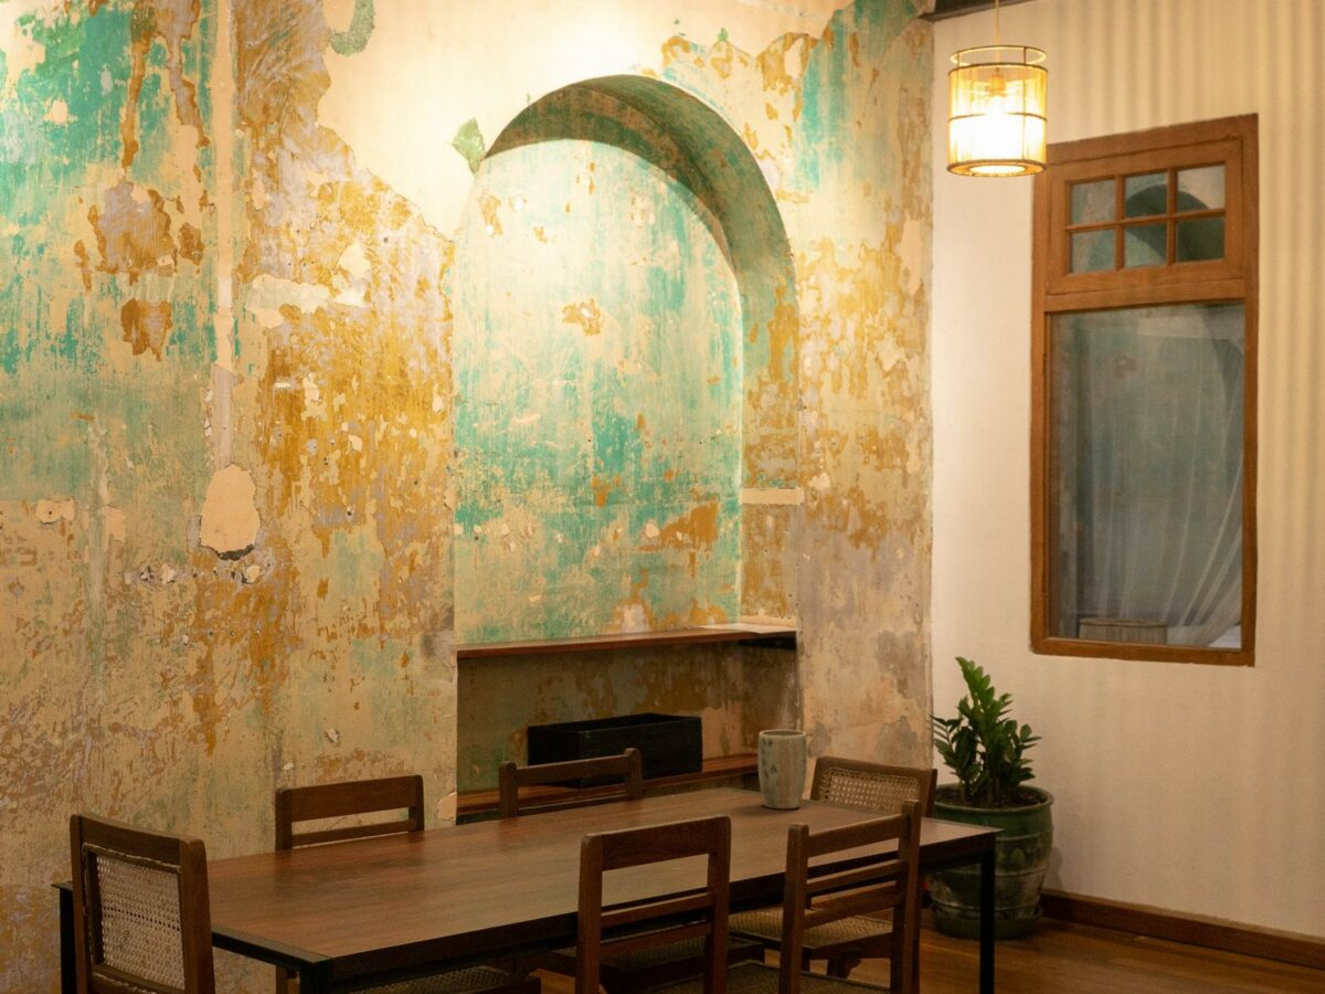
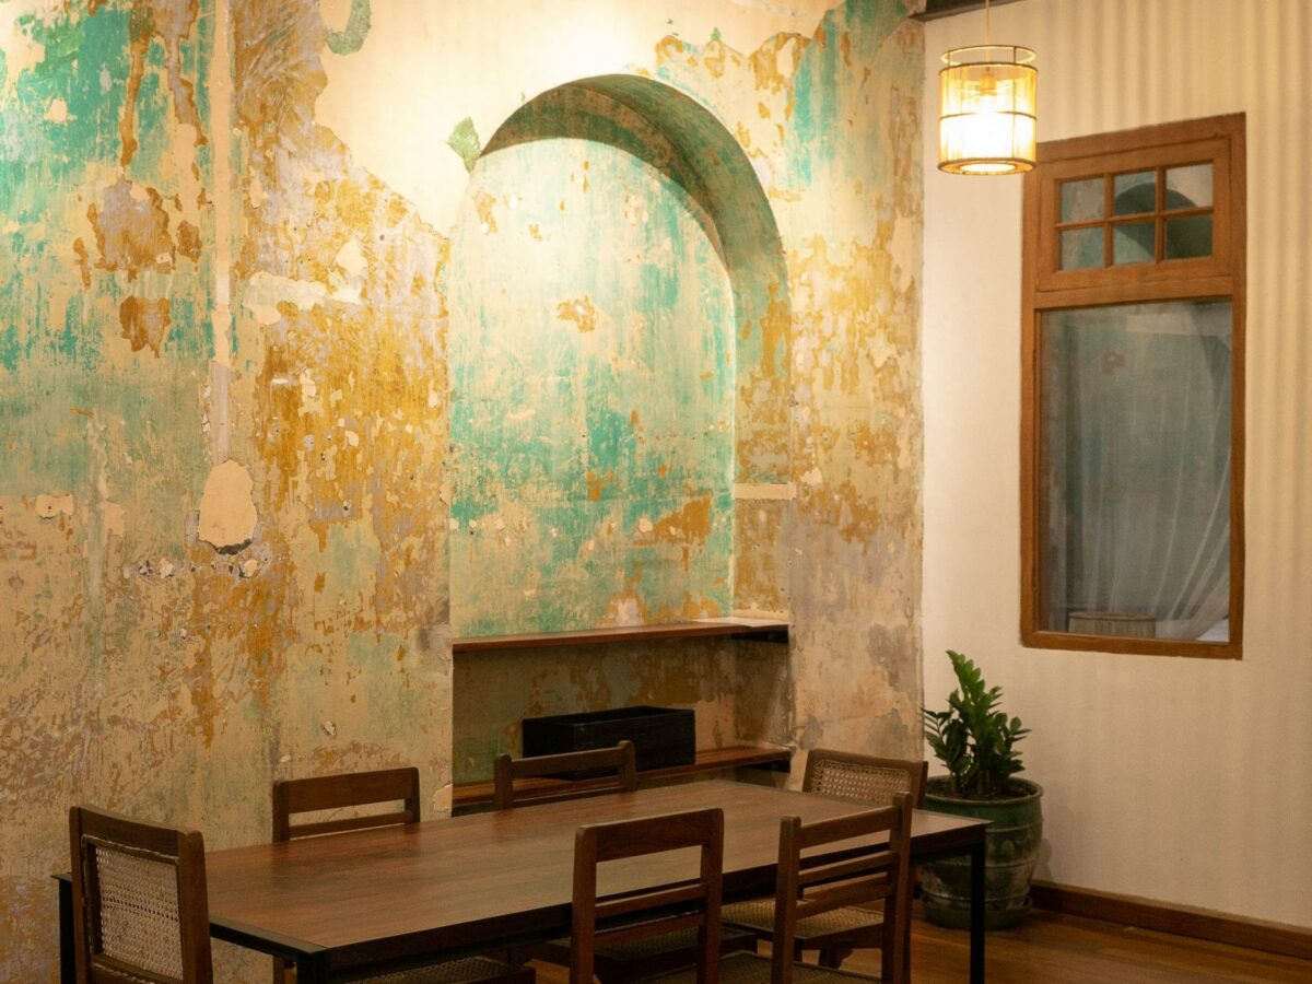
- plant pot [756,729,808,811]
